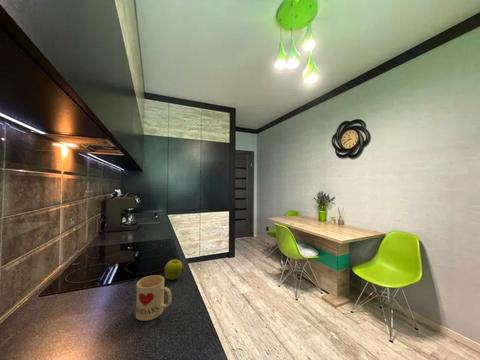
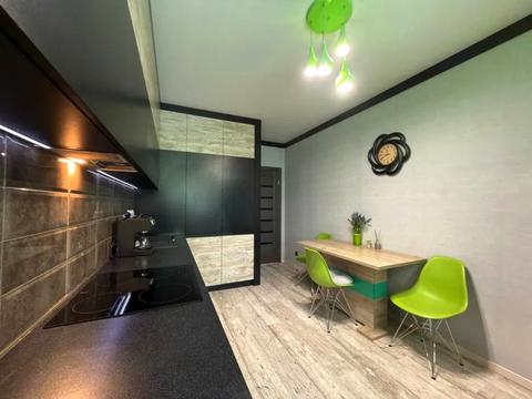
- mug [135,274,173,322]
- fruit [163,258,184,281]
